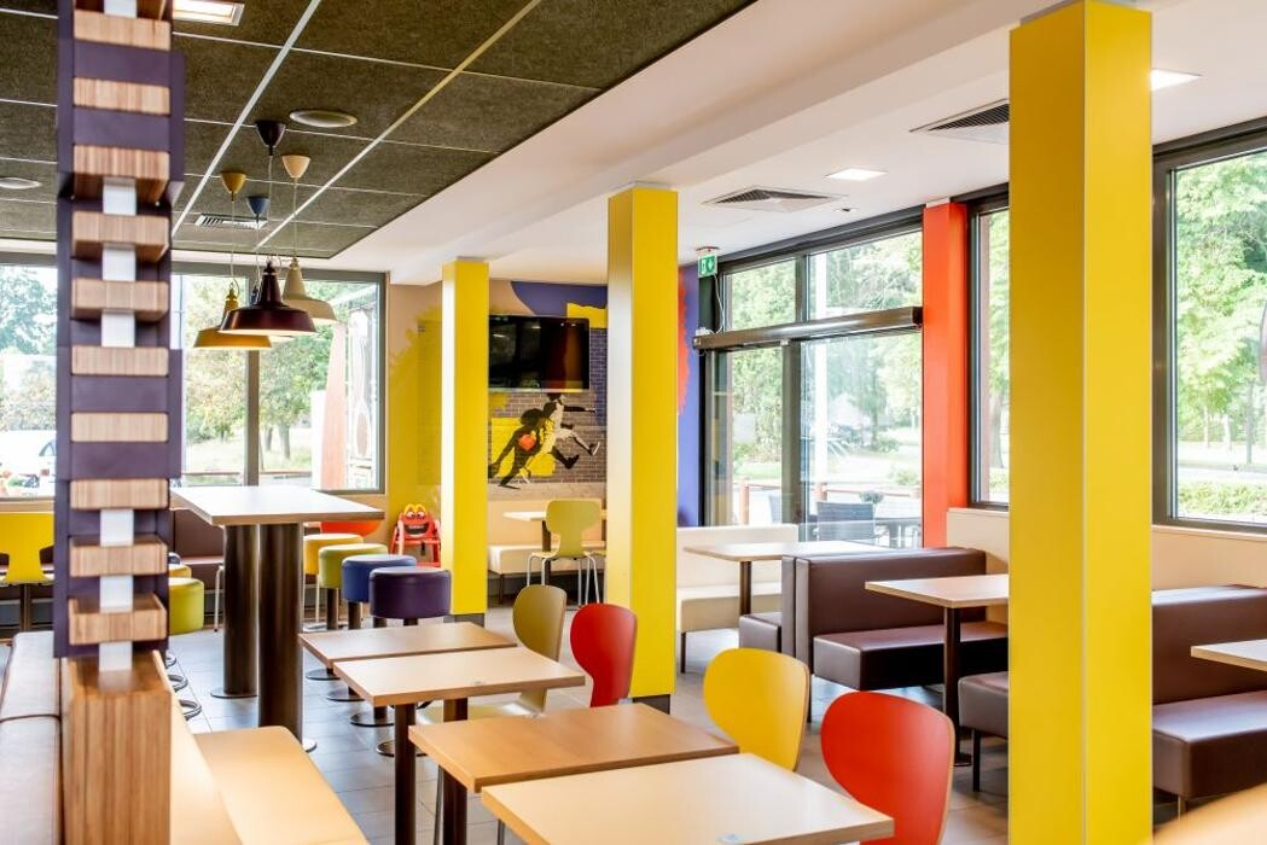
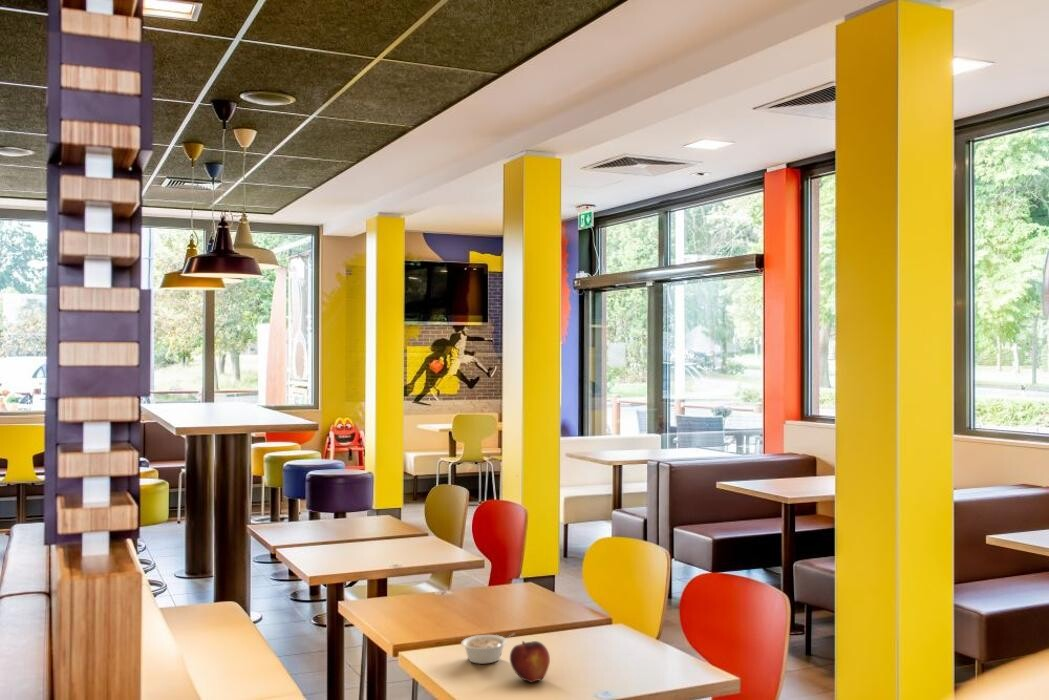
+ fruit [509,640,551,683]
+ legume [461,632,516,665]
